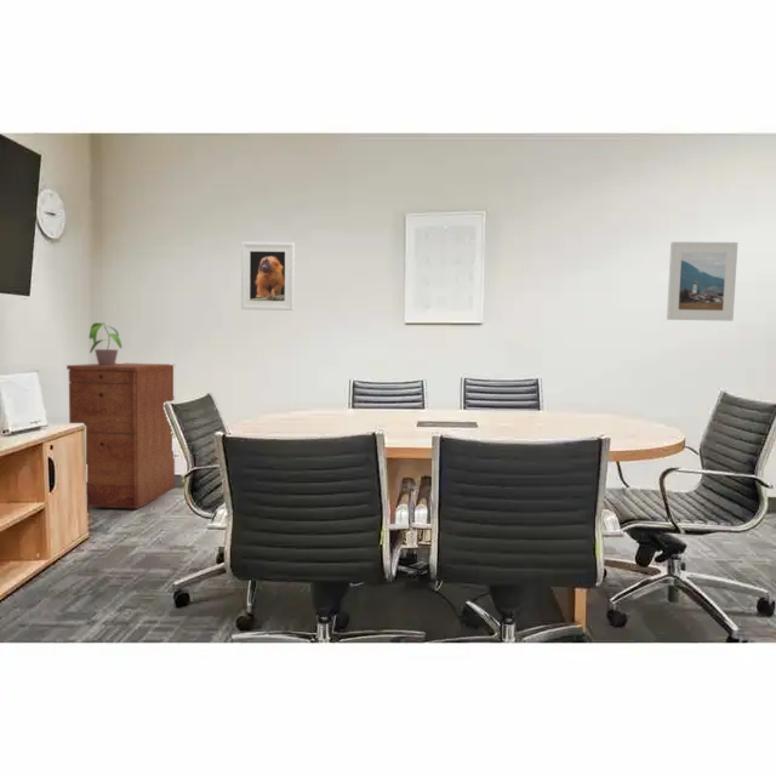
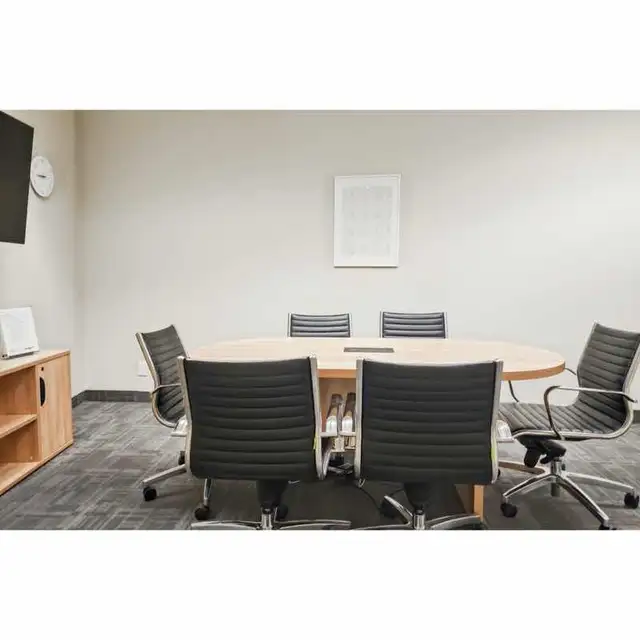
- filing cabinet [65,361,176,510]
- potted plant [89,321,124,366]
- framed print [240,241,296,312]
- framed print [666,240,738,323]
